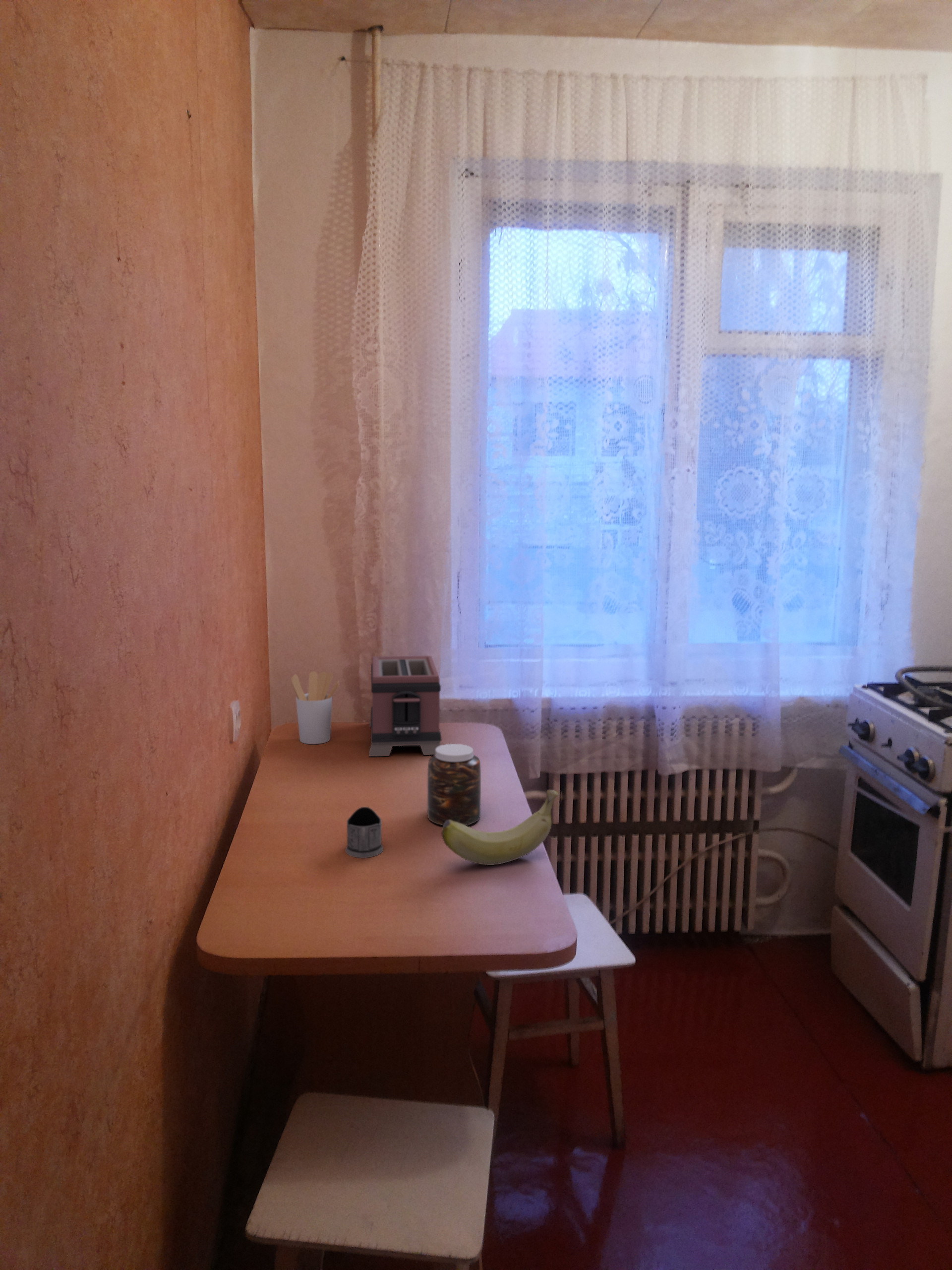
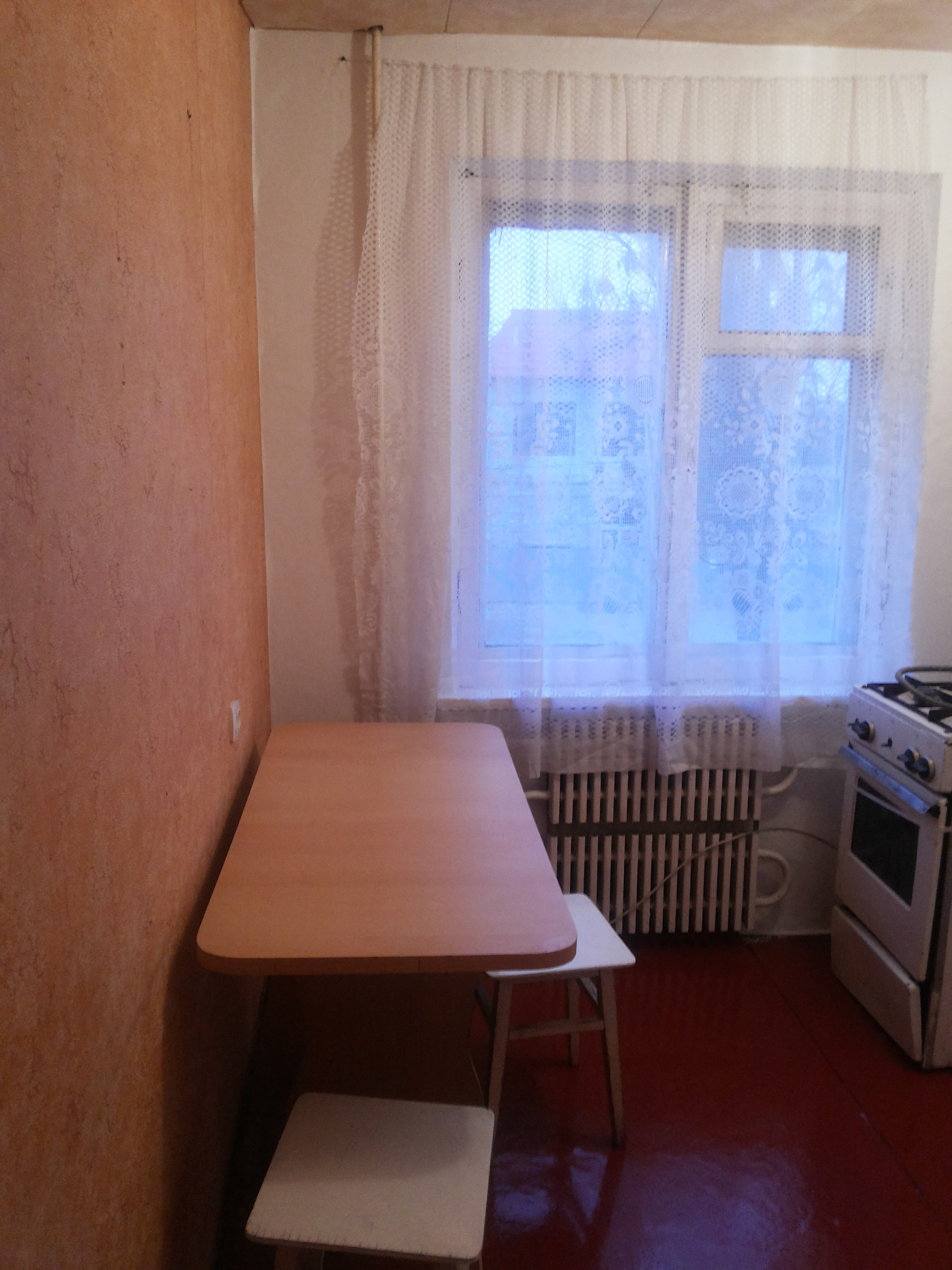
- tea glass holder [345,806,384,859]
- toaster [368,655,442,757]
- jar [427,743,481,826]
- utensil holder [291,671,340,745]
- banana [441,789,559,866]
